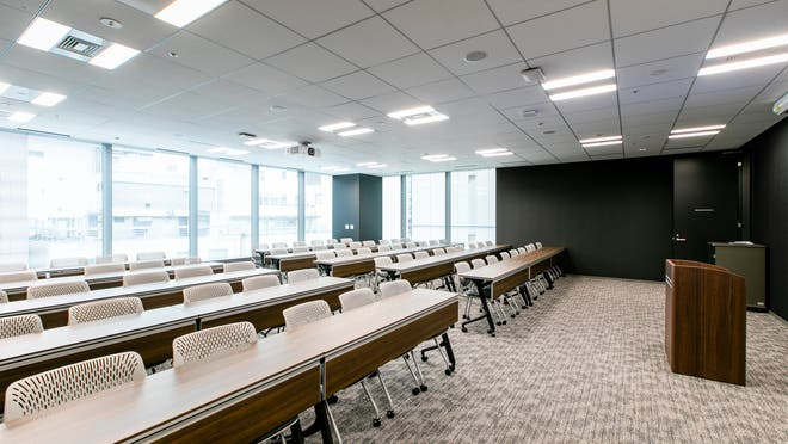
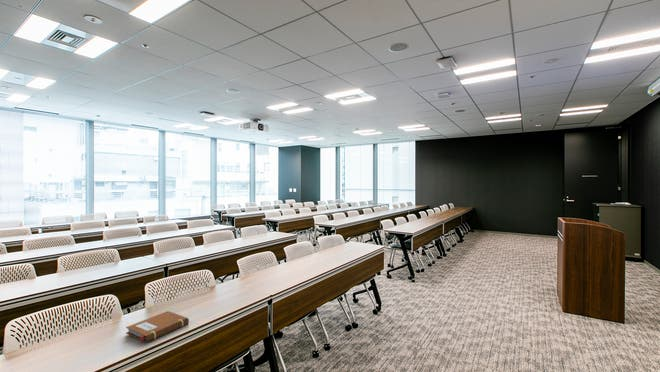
+ notebook [125,310,190,343]
